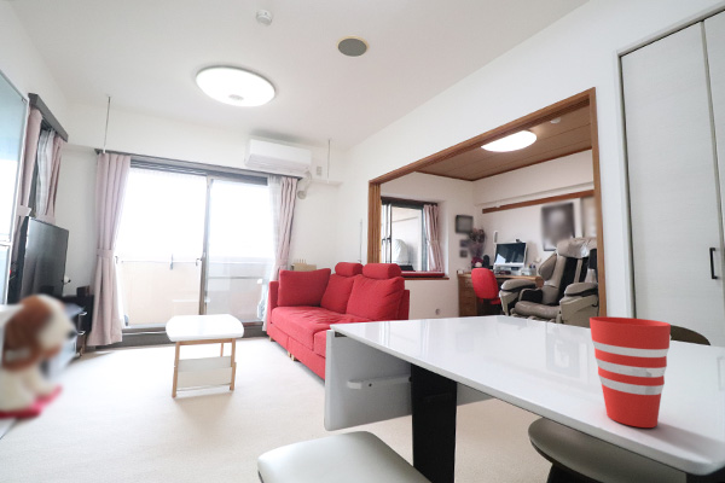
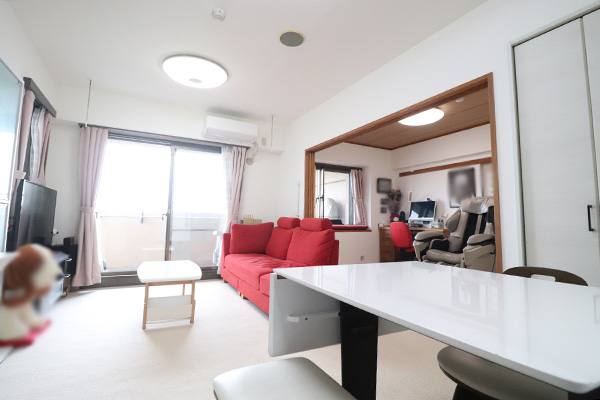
- cup [588,315,672,429]
